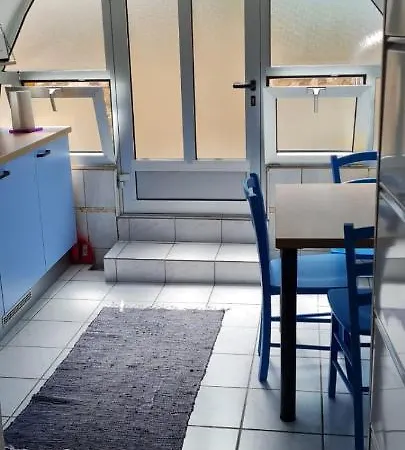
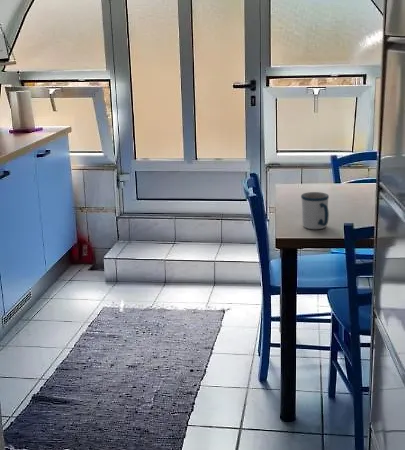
+ mug [300,191,330,230]
